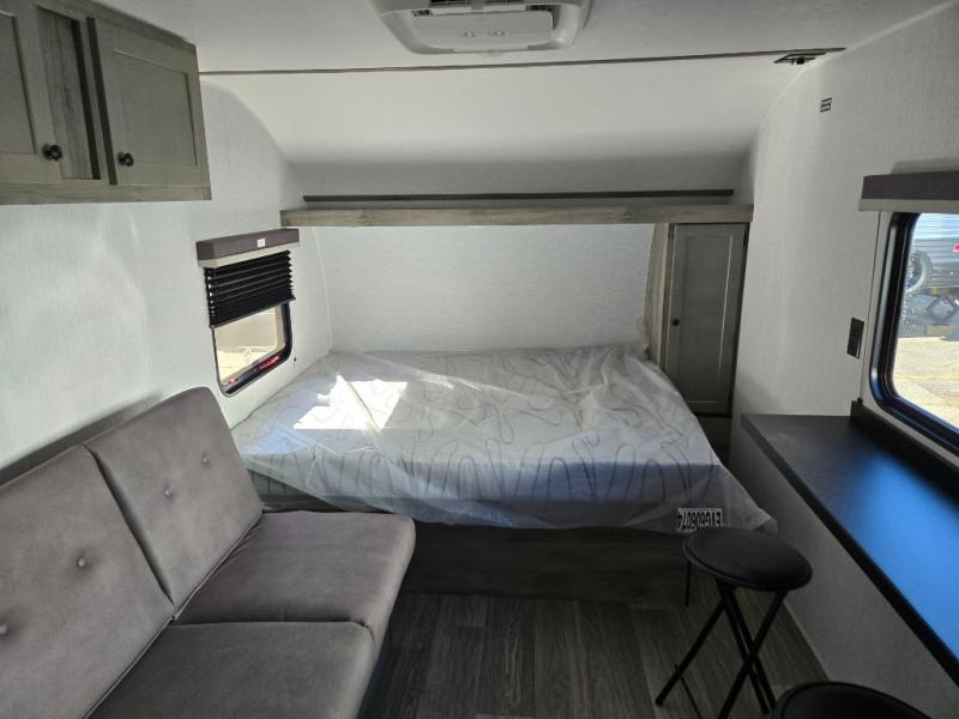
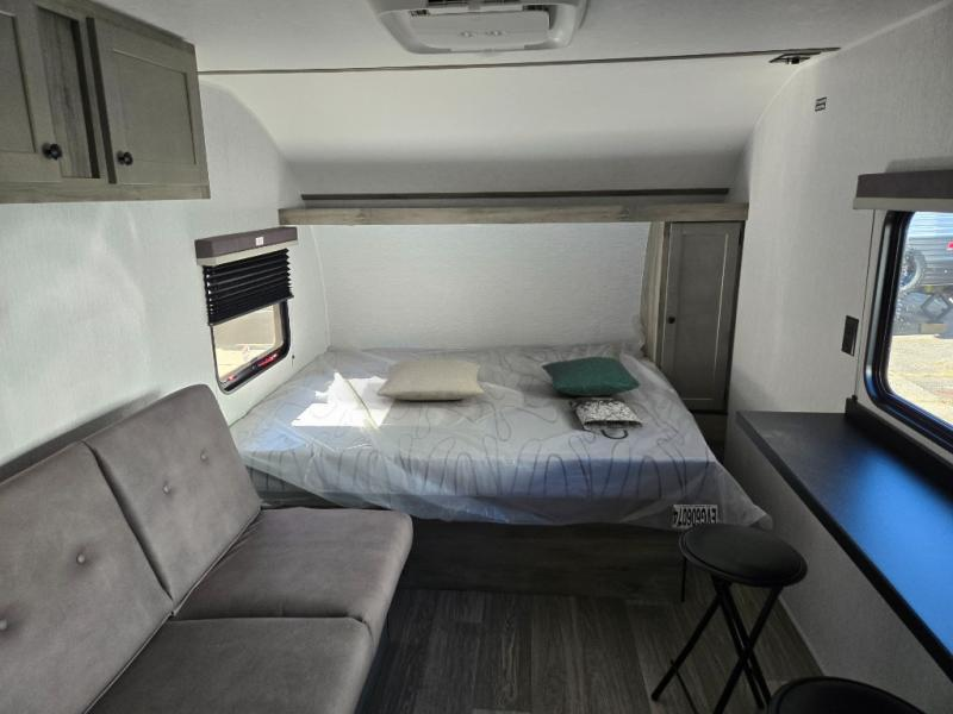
+ pillow [541,356,641,397]
+ tote bag [567,396,644,440]
+ pillow [375,358,485,401]
